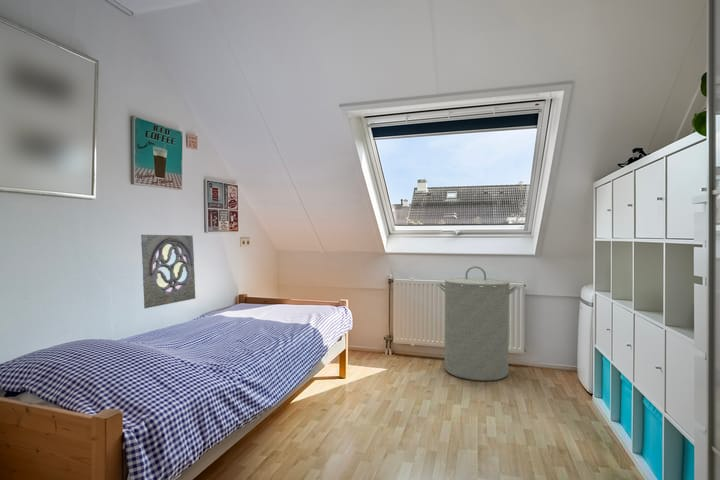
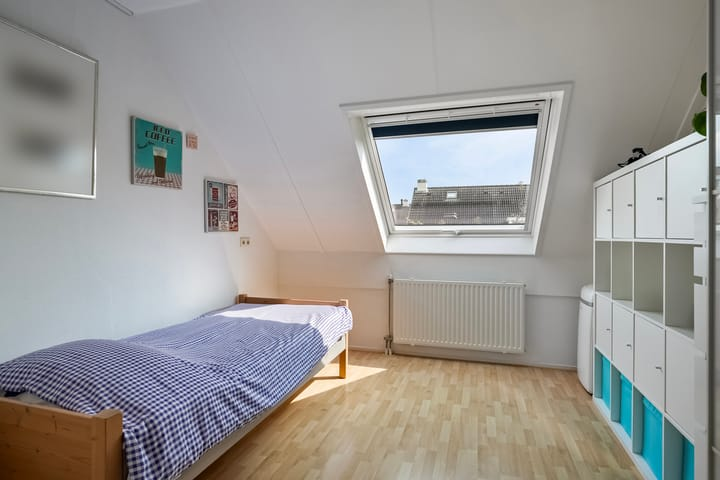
- wall ornament [140,234,197,309]
- laundry hamper [437,265,519,382]
